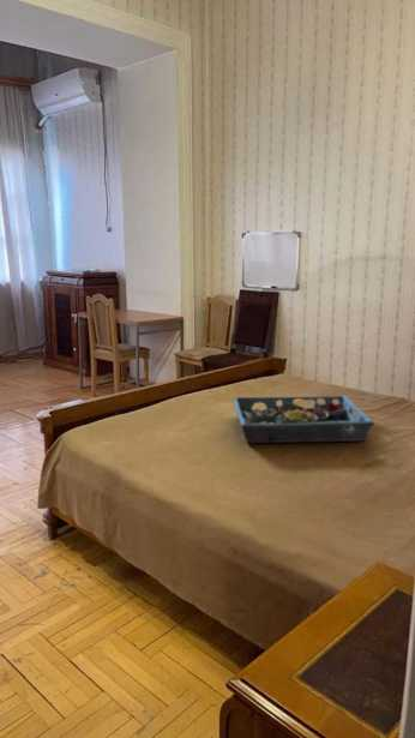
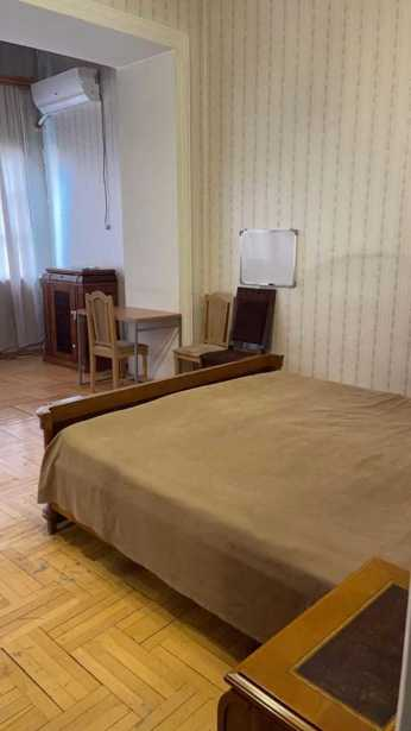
- serving tray [231,395,375,444]
